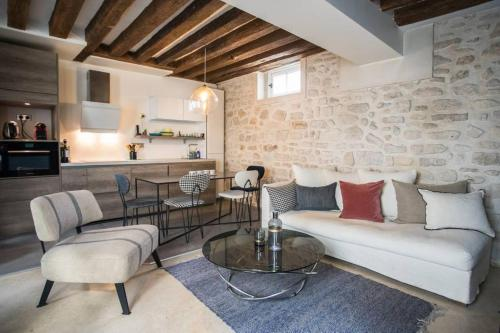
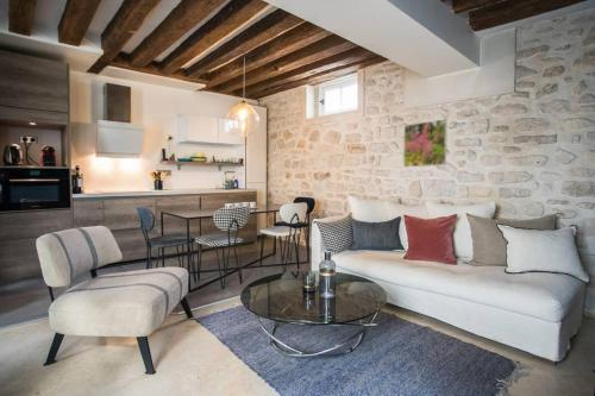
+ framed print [402,118,449,168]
